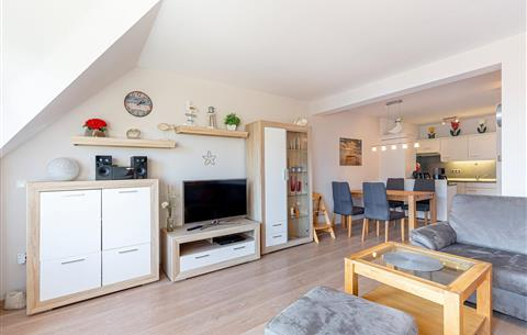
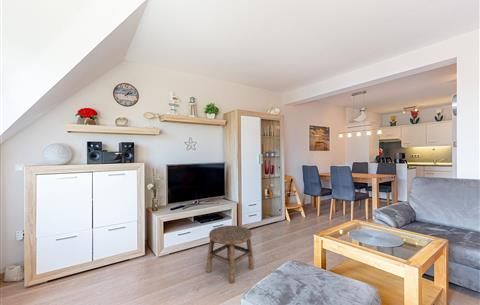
+ stool [205,225,255,284]
